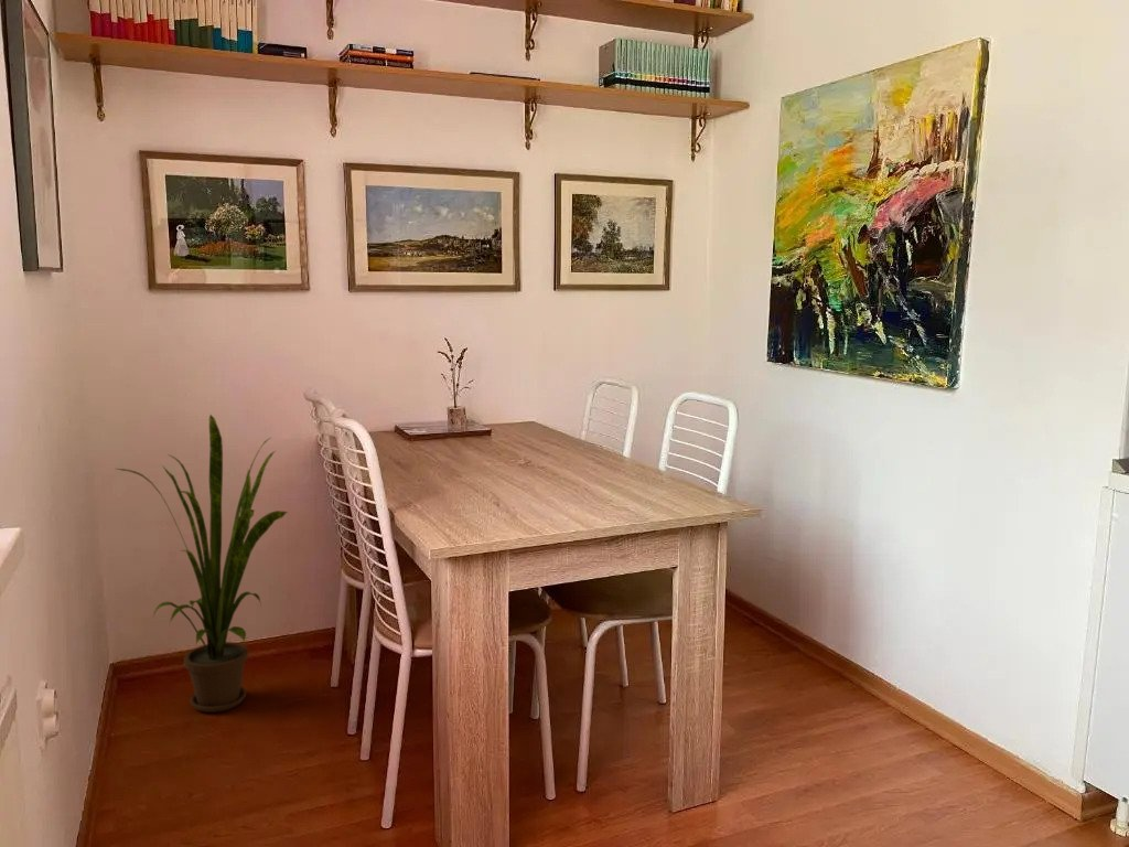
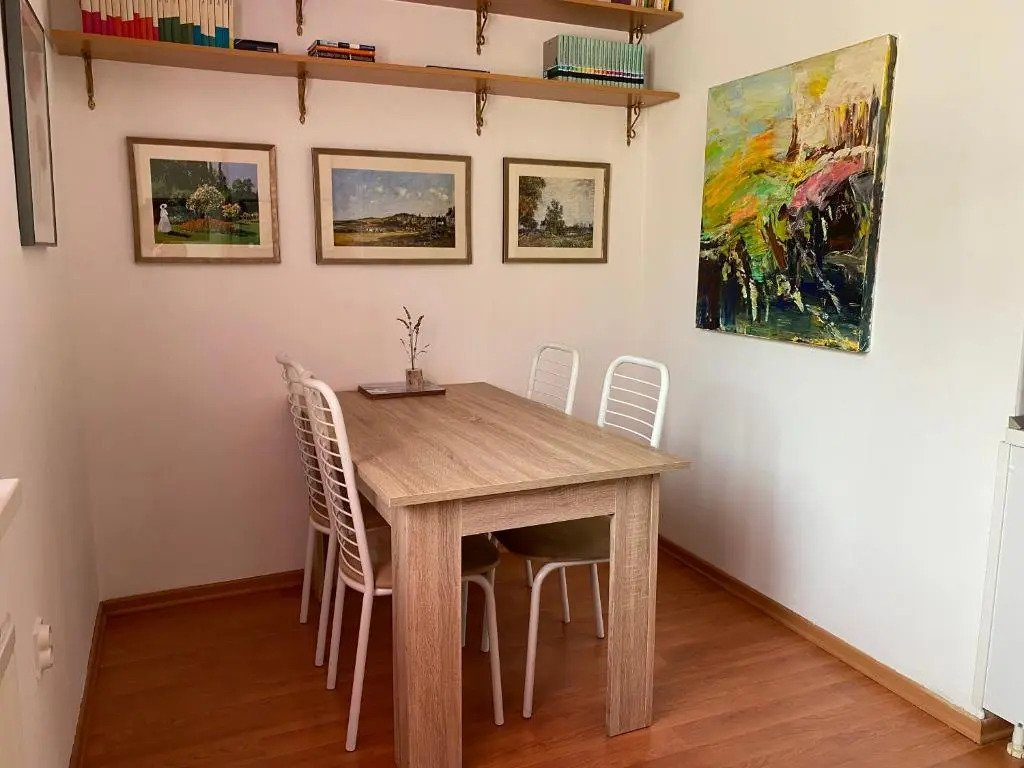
- house plant [116,414,289,714]
